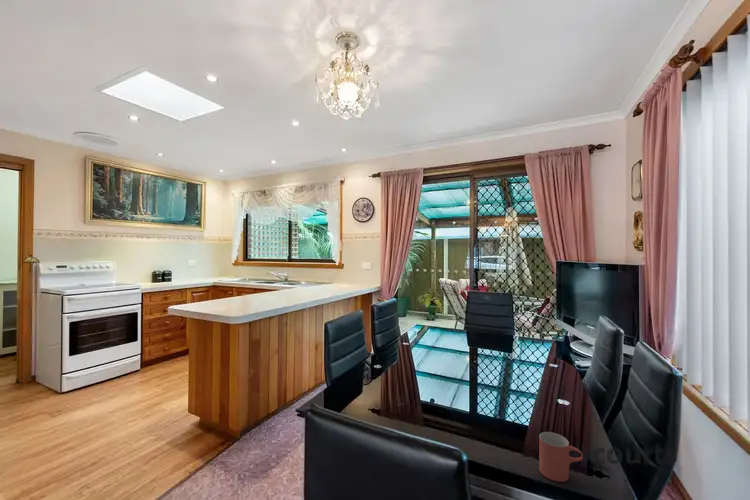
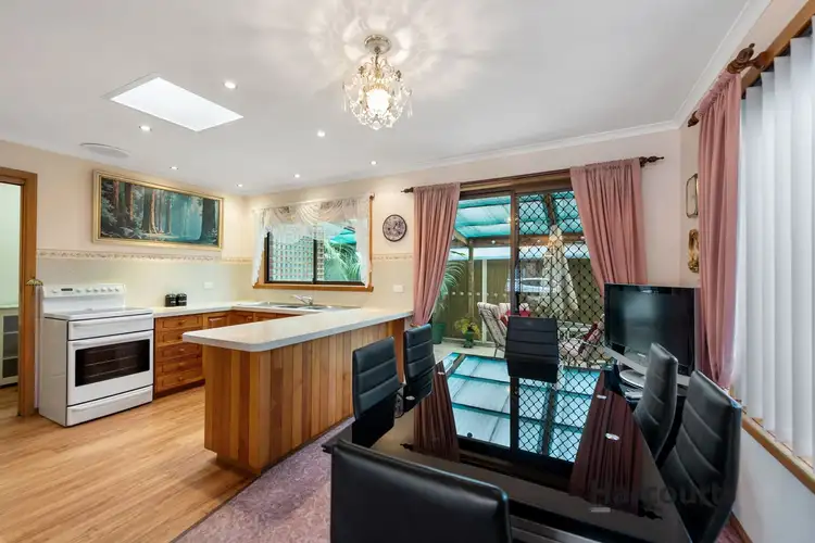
- cup [538,431,584,483]
